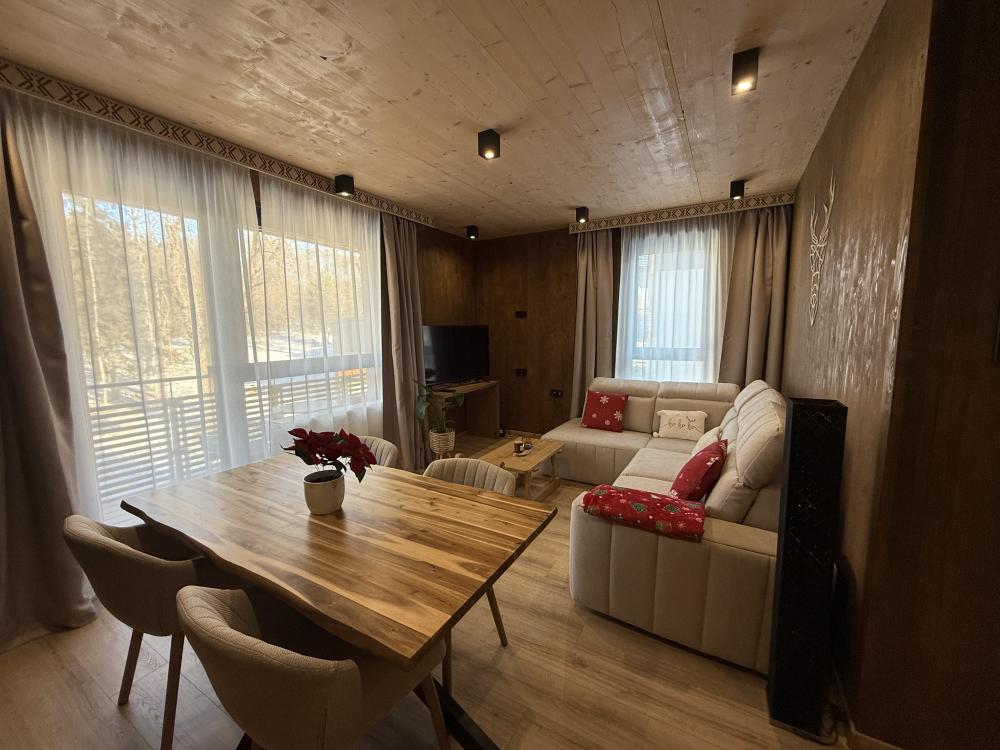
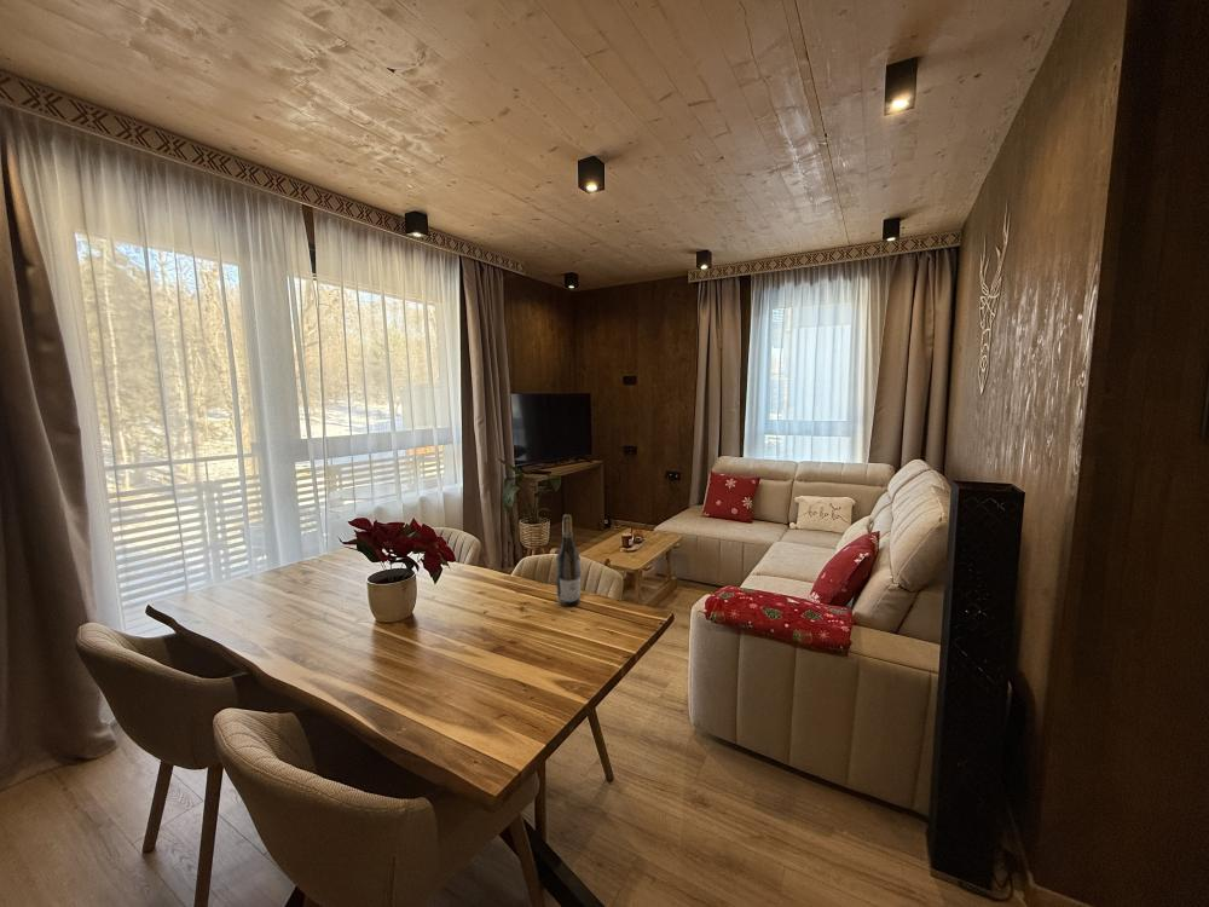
+ wine bottle [555,513,582,607]
